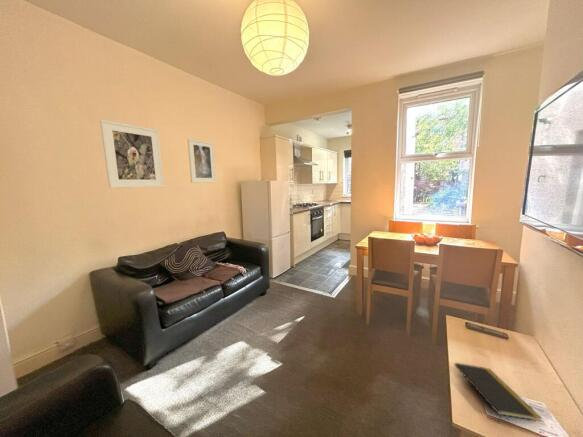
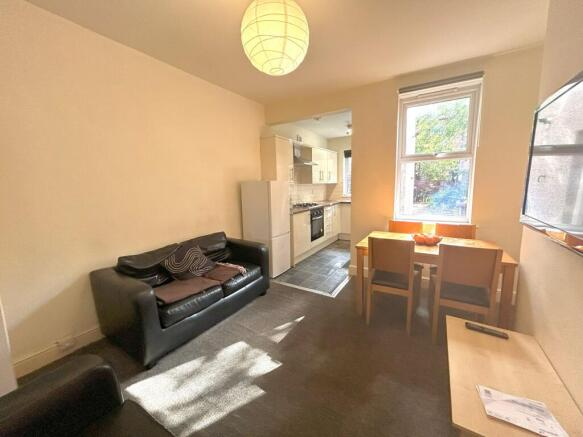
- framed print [187,138,217,184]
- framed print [99,118,165,189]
- notepad [453,362,543,425]
